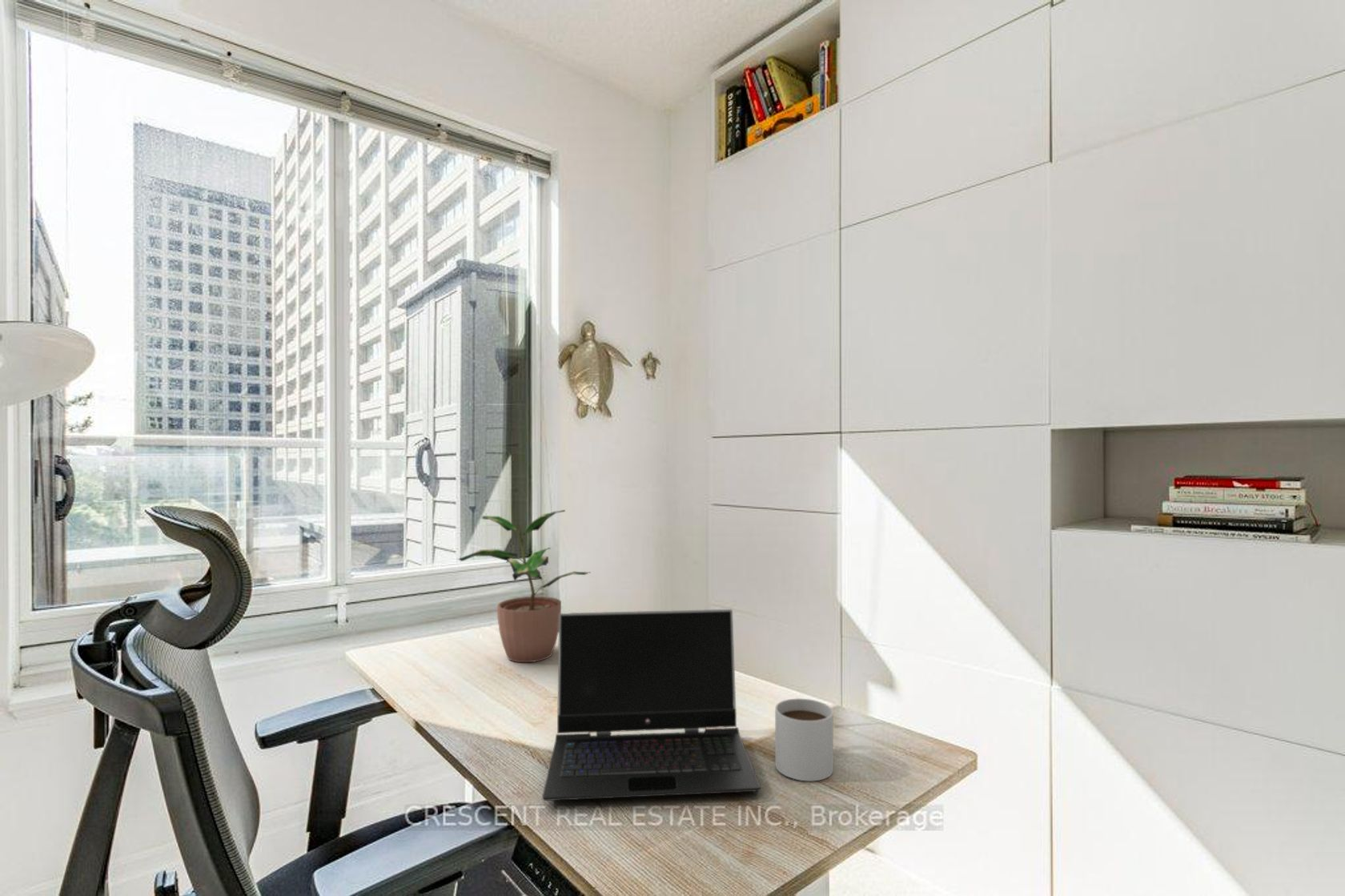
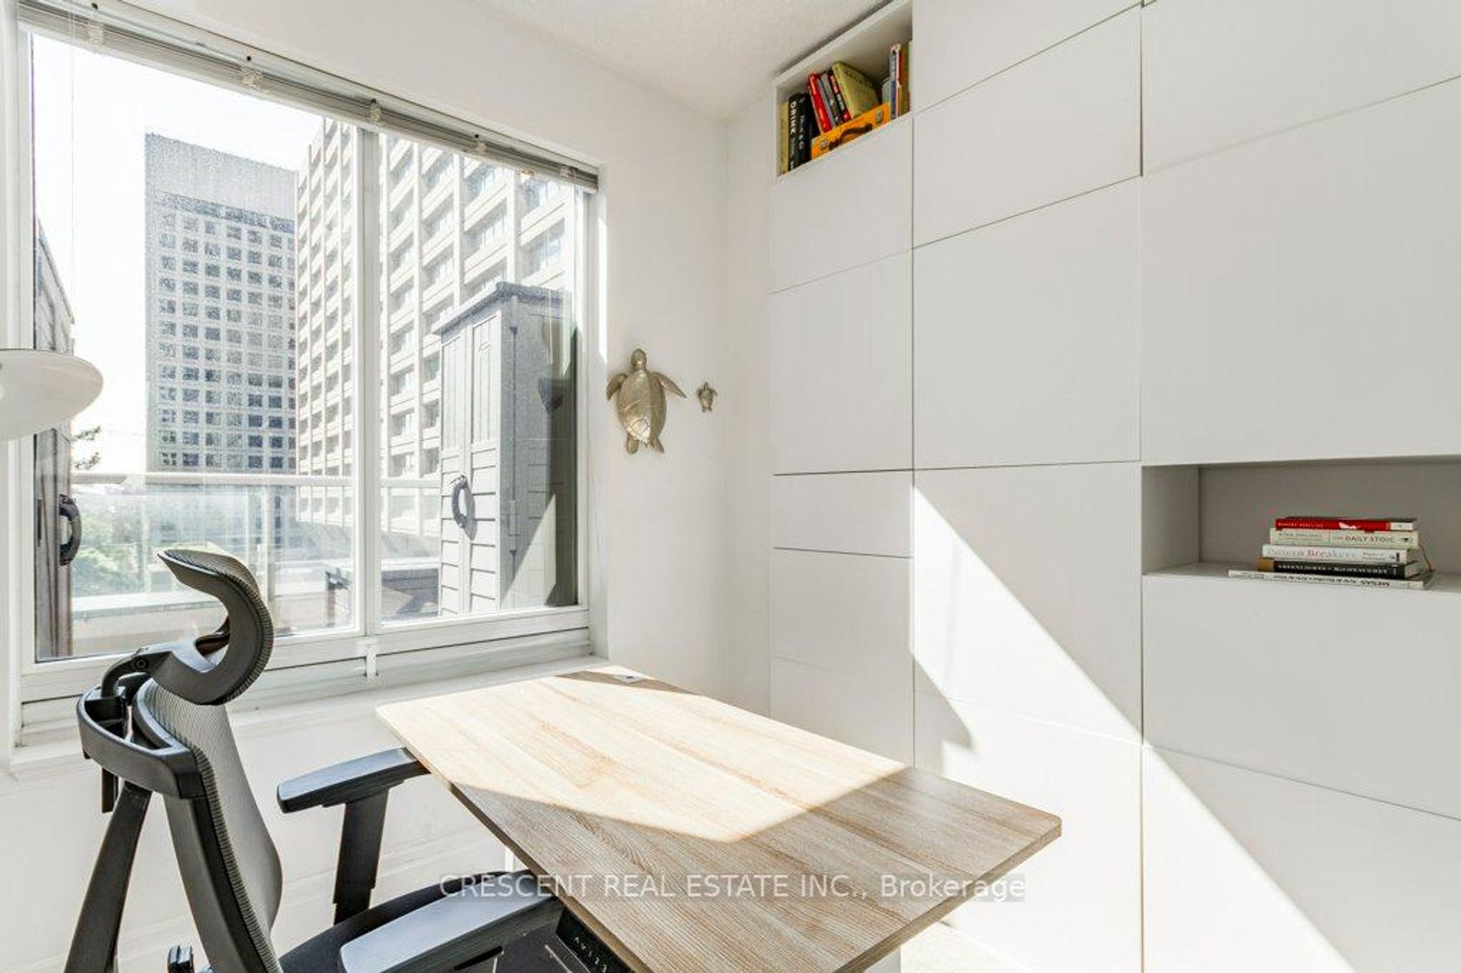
- laptop computer [541,609,761,802]
- mug [774,697,834,781]
- potted plant [457,509,590,663]
